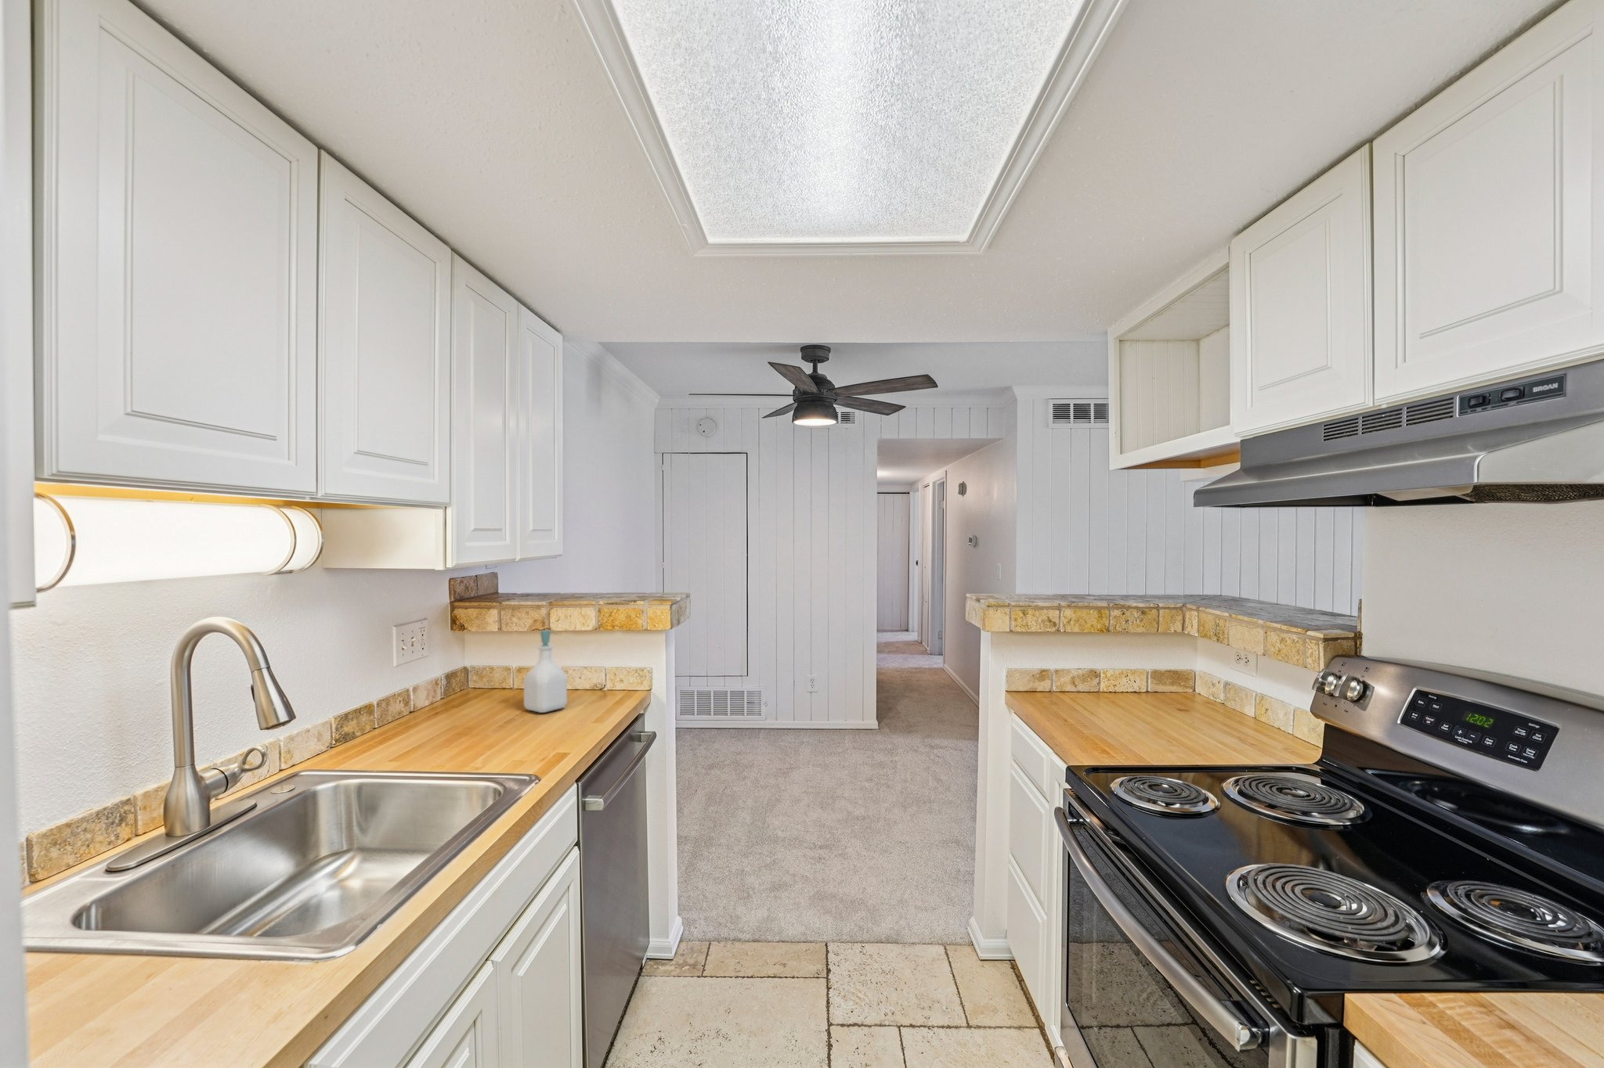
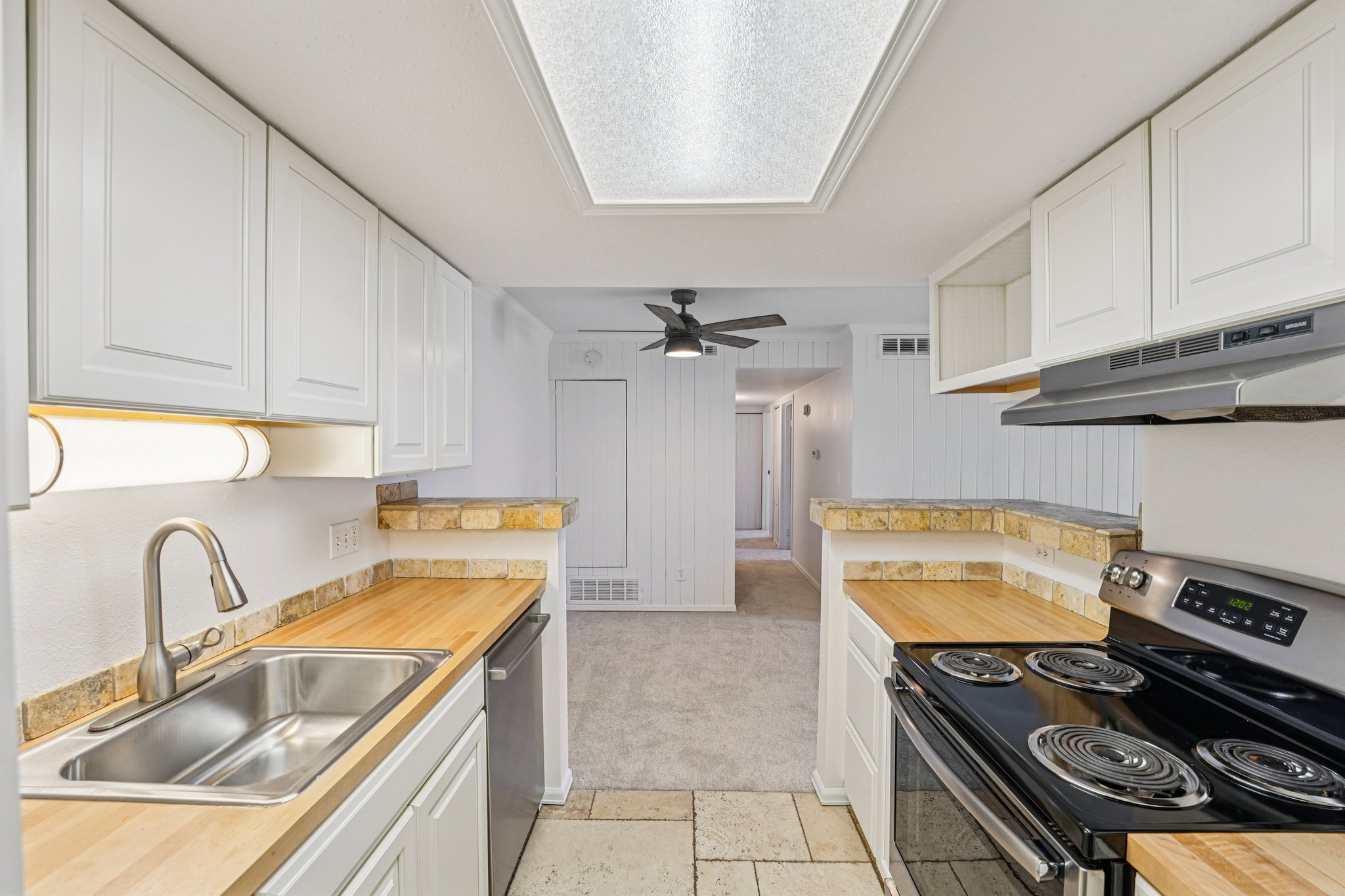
- soap bottle [524,629,568,714]
